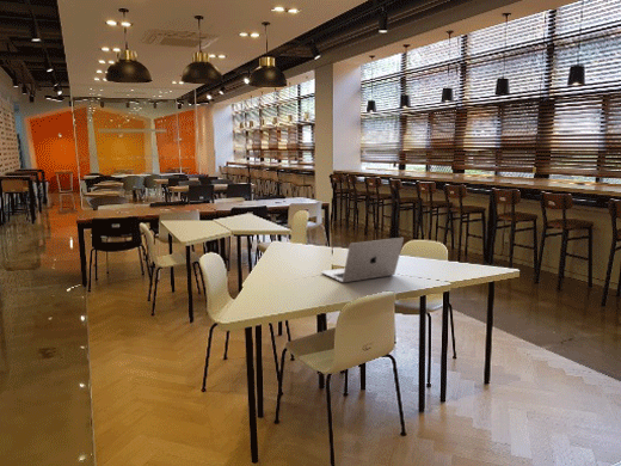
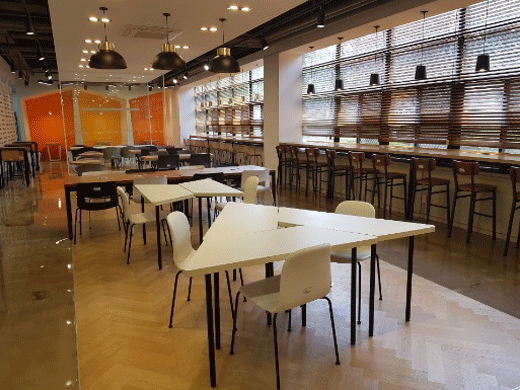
- laptop [320,237,405,283]
